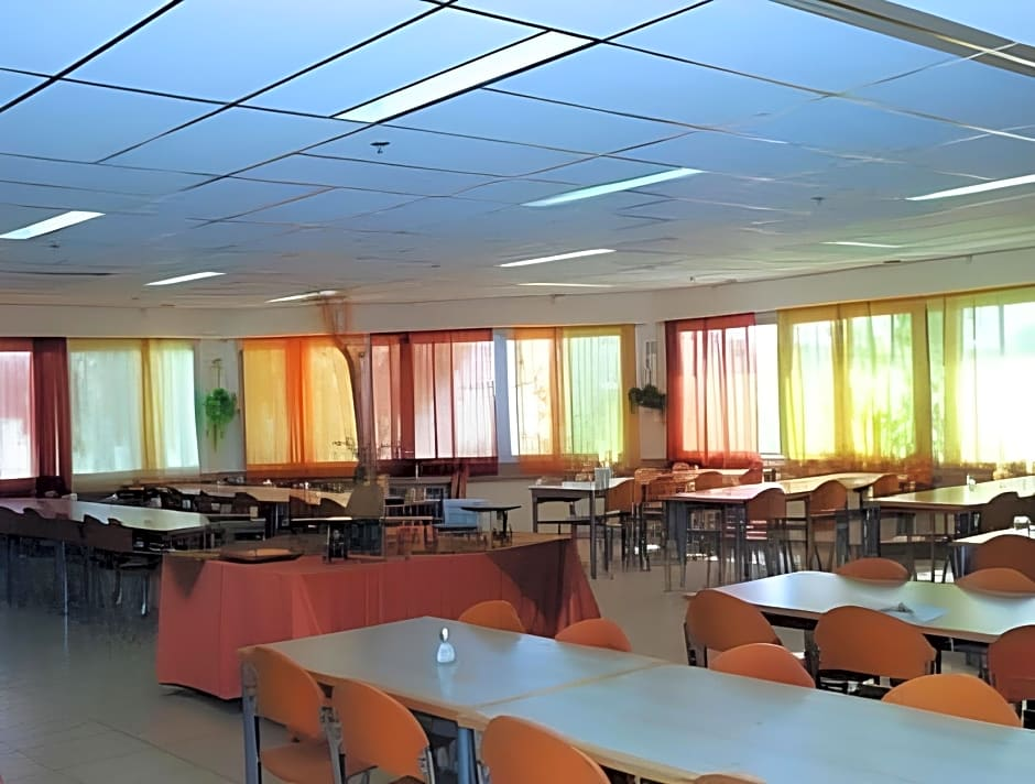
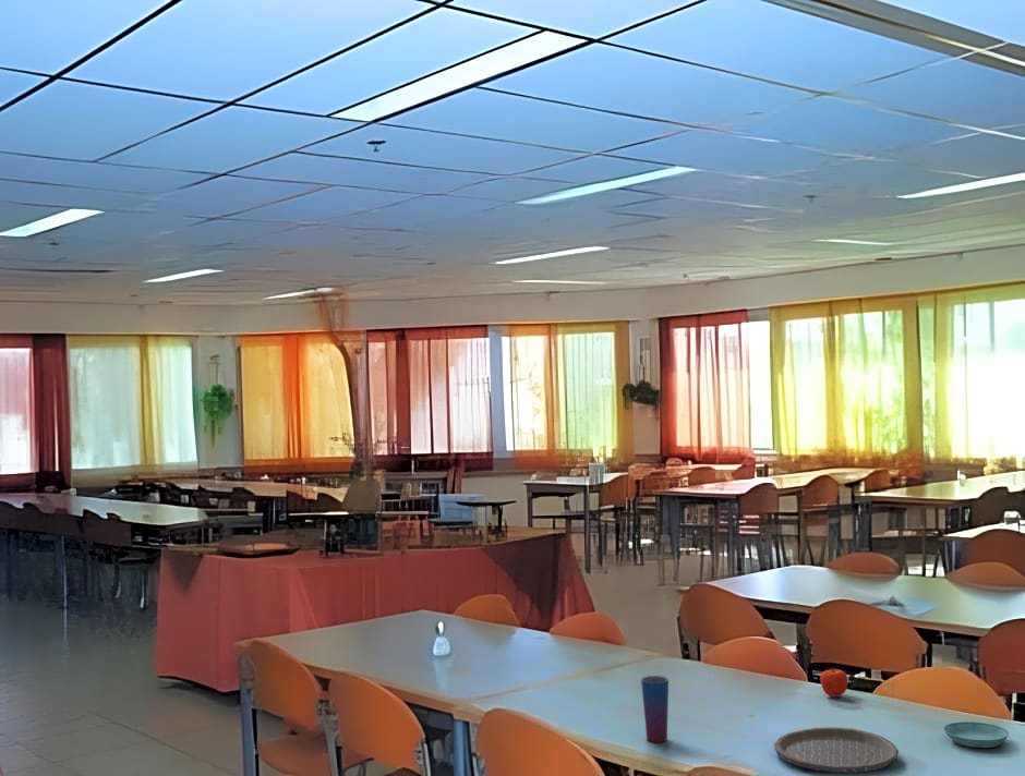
+ saucer [942,720,1011,749]
+ plate [773,726,900,774]
+ fruit [819,666,848,698]
+ cup [640,675,670,743]
